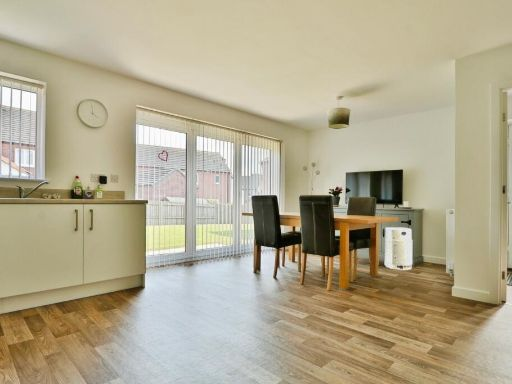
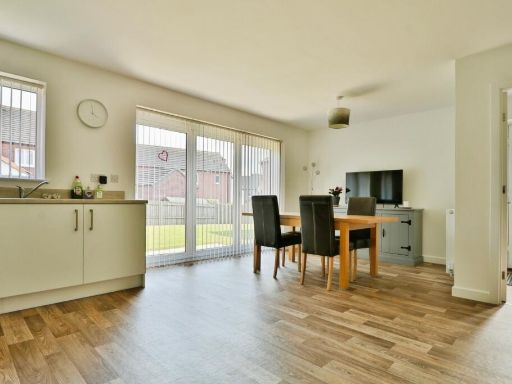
- air purifier [383,226,413,271]
